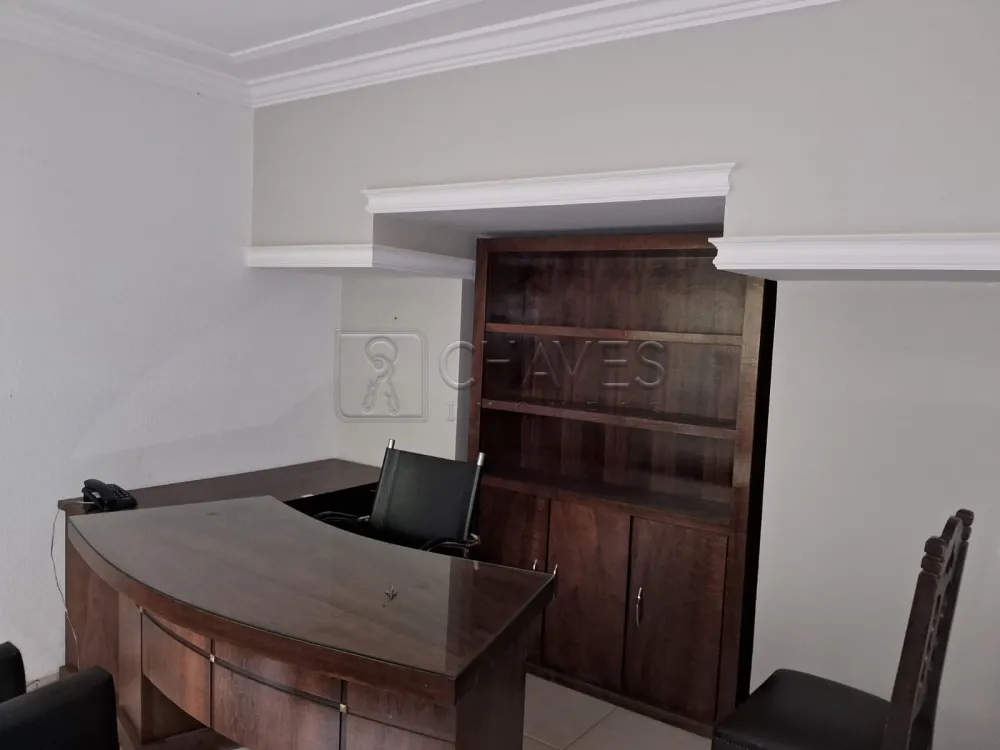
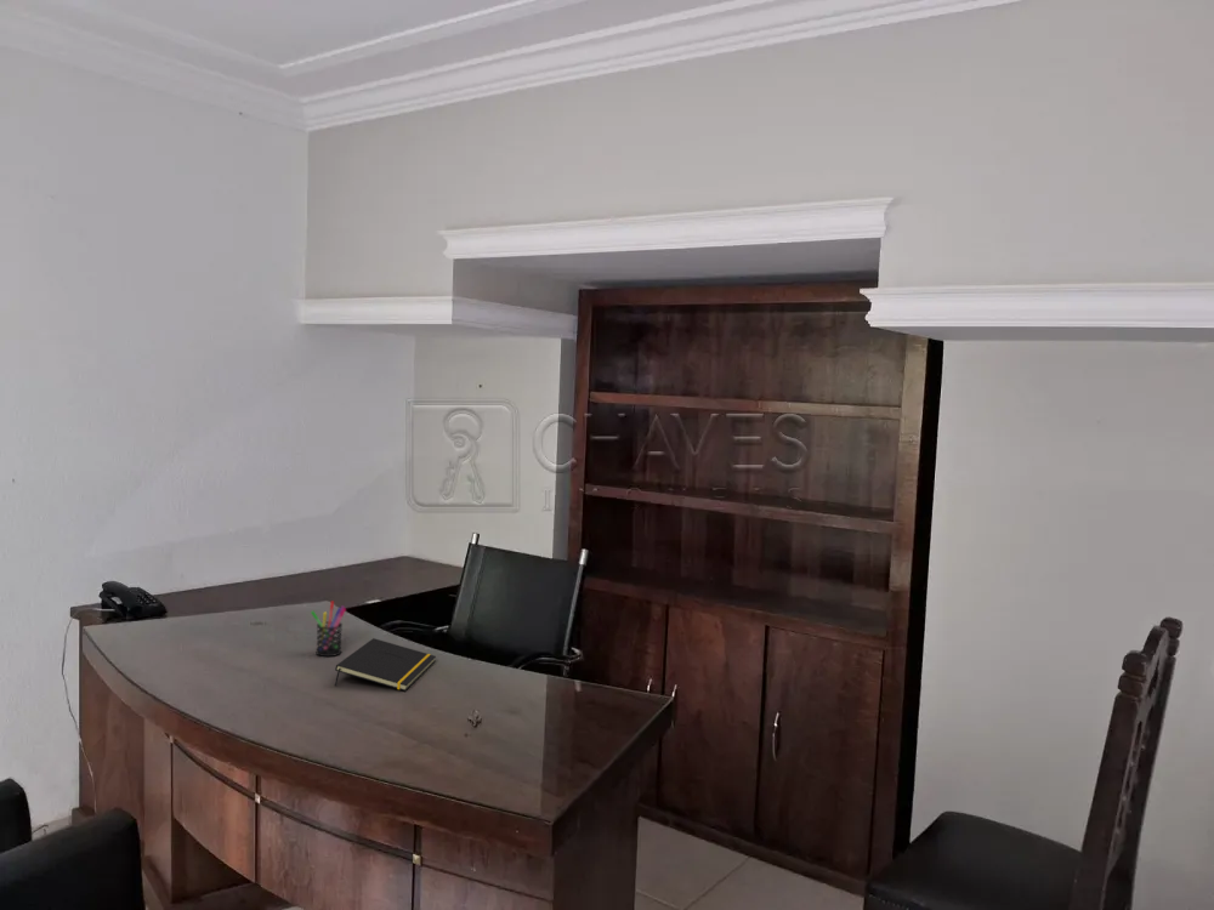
+ pen holder [310,599,347,658]
+ notepad [334,637,437,692]
